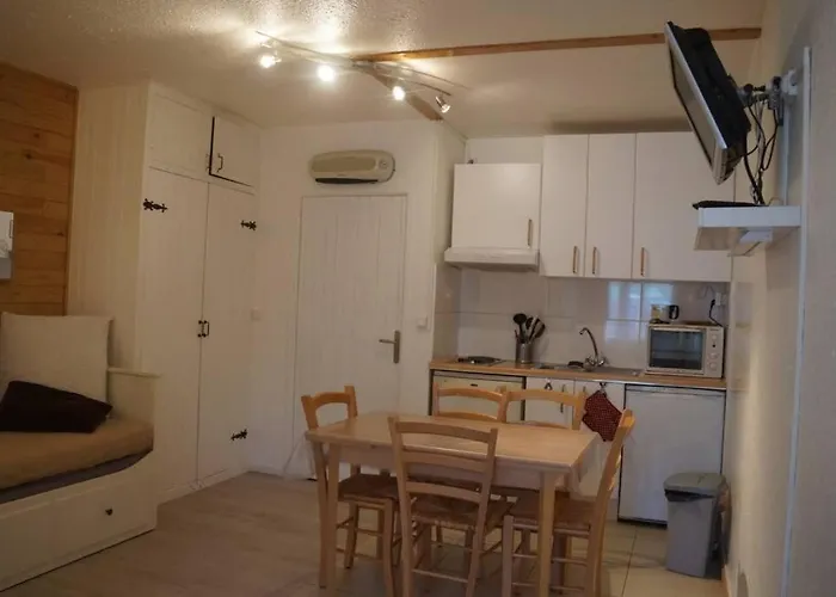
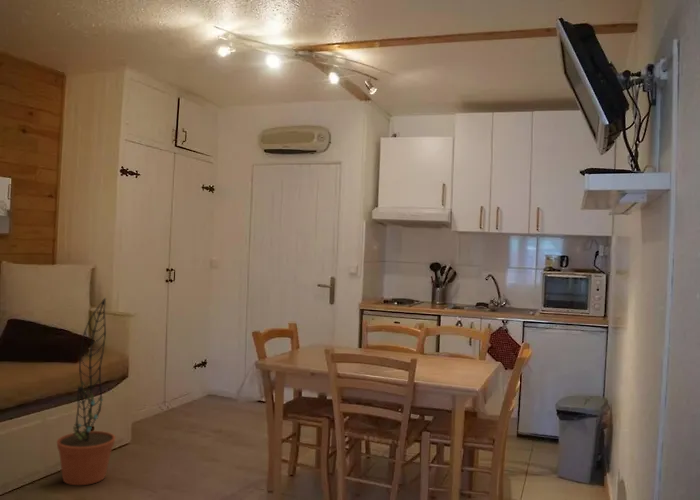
+ decorative plant [56,297,117,486]
